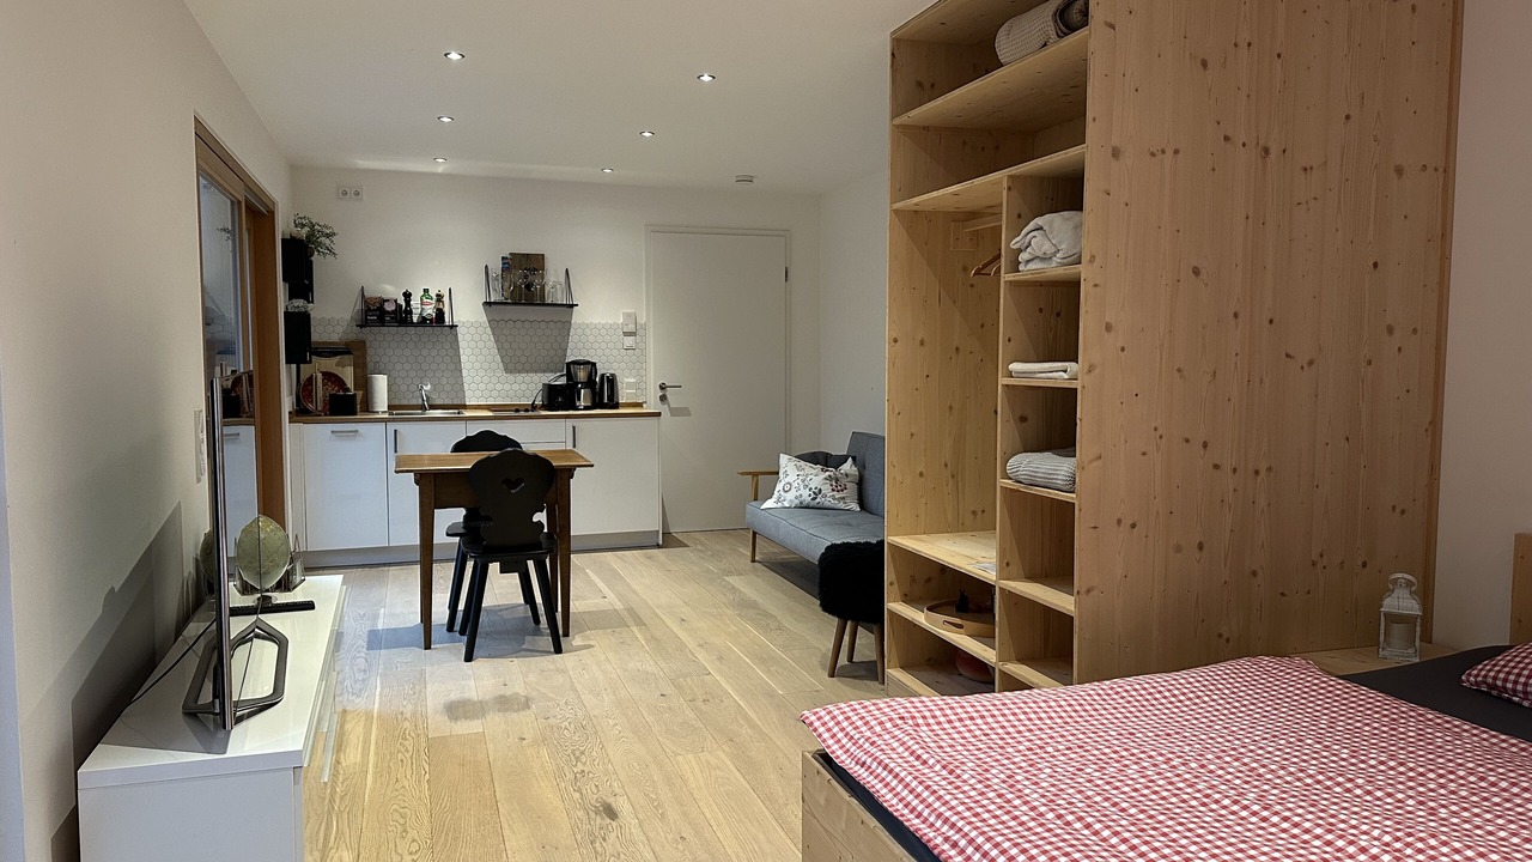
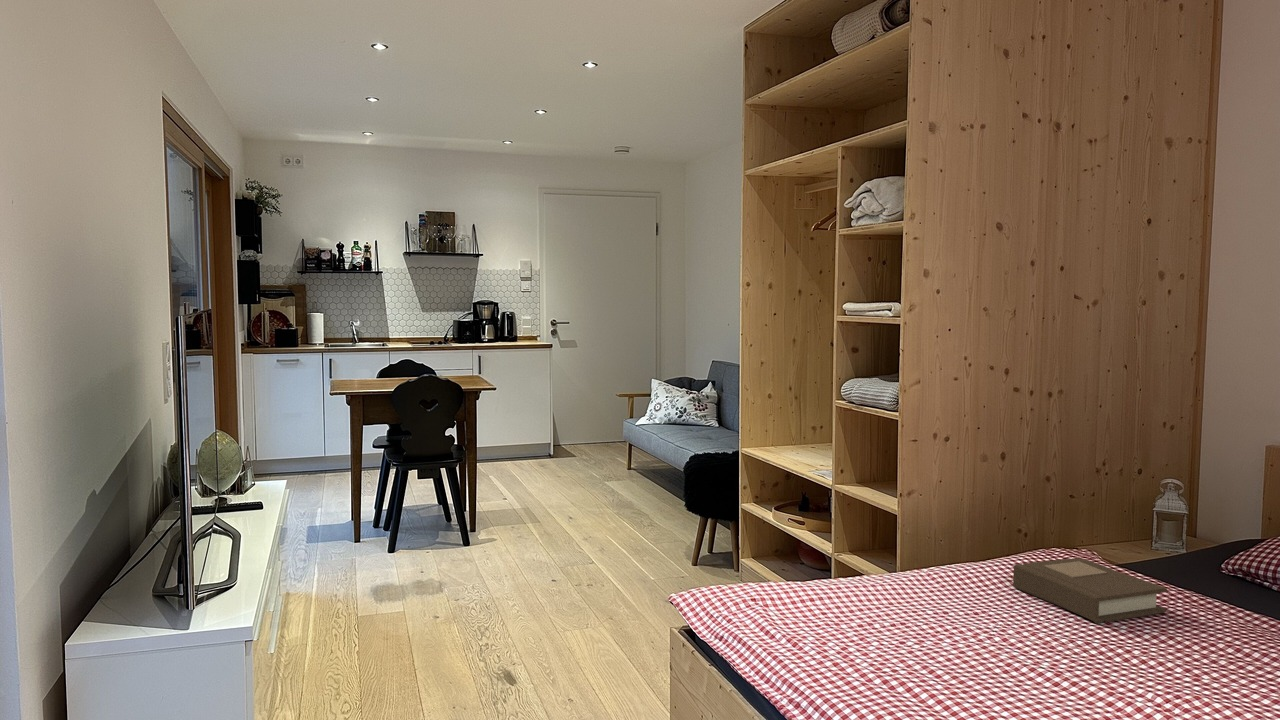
+ book [1012,557,1168,624]
